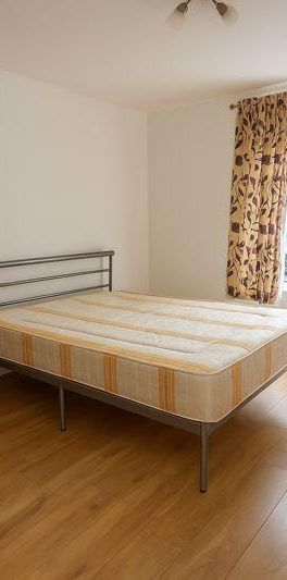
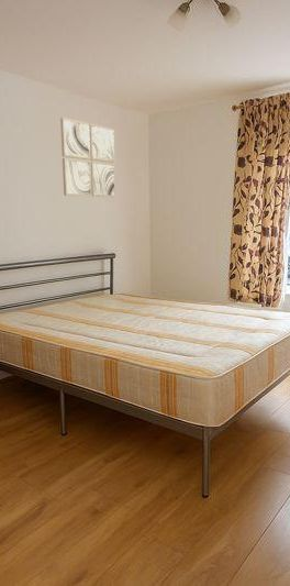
+ wall art [59,117,116,198]
